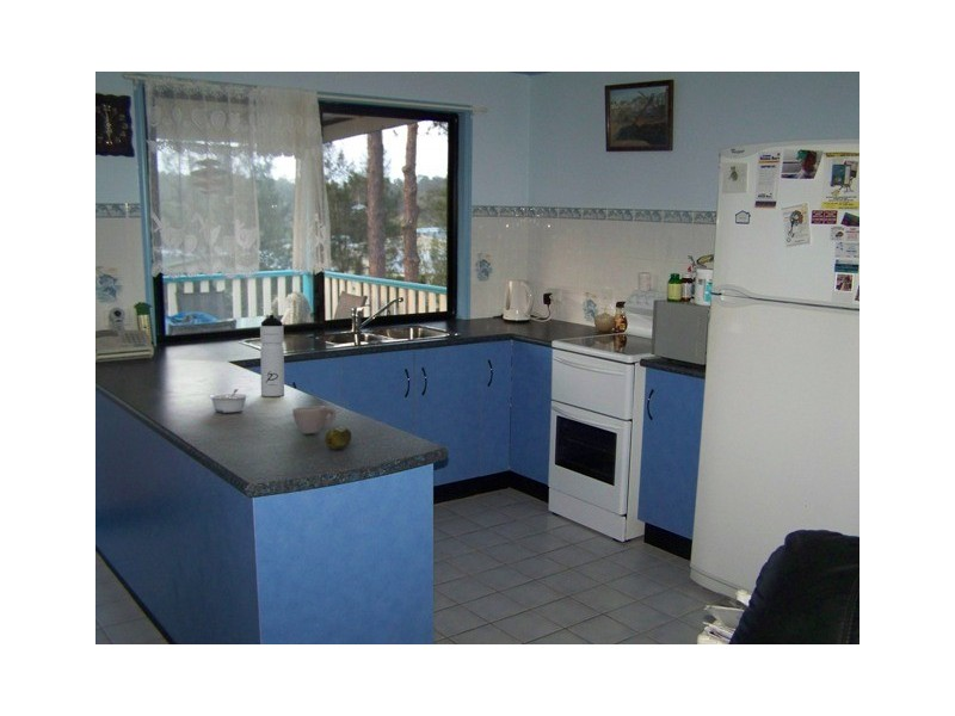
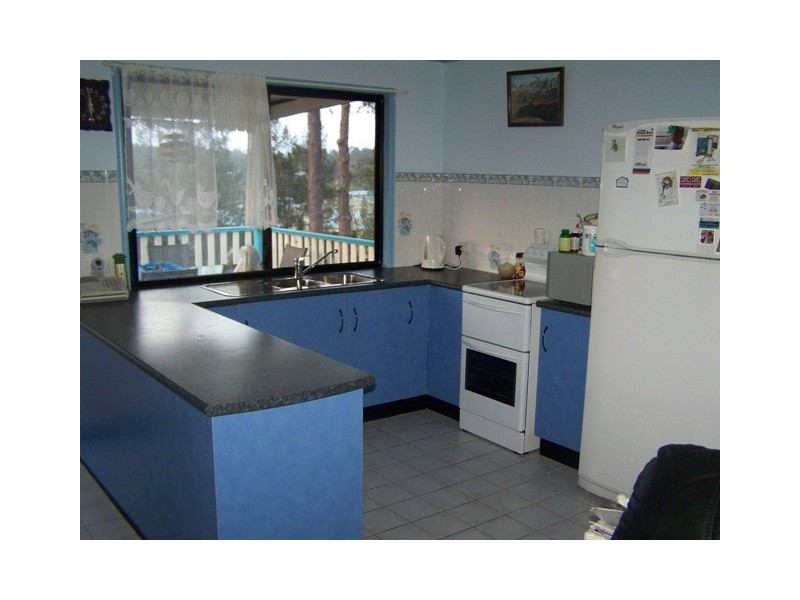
- water bottle [259,314,285,397]
- fruit [324,426,353,451]
- legume [208,388,249,414]
- cup [291,405,337,436]
